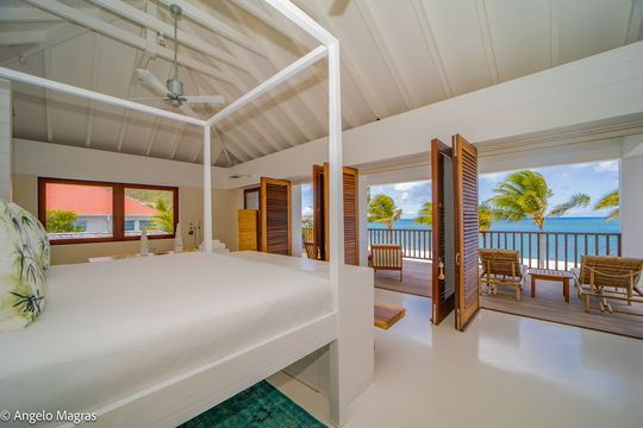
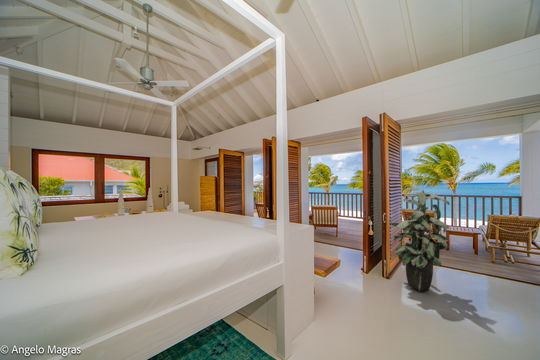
+ indoor plant [388,187,451,292]
